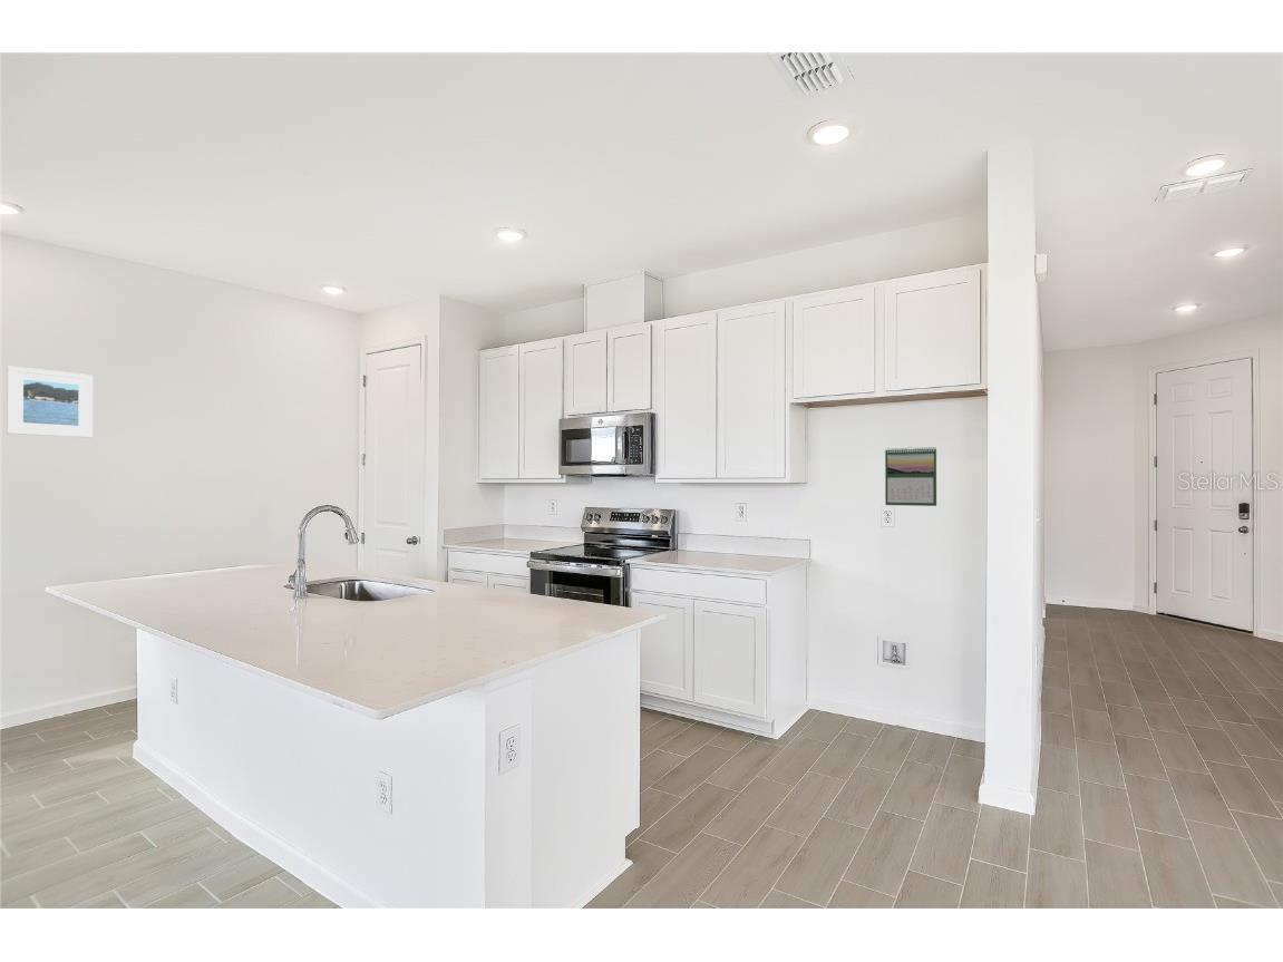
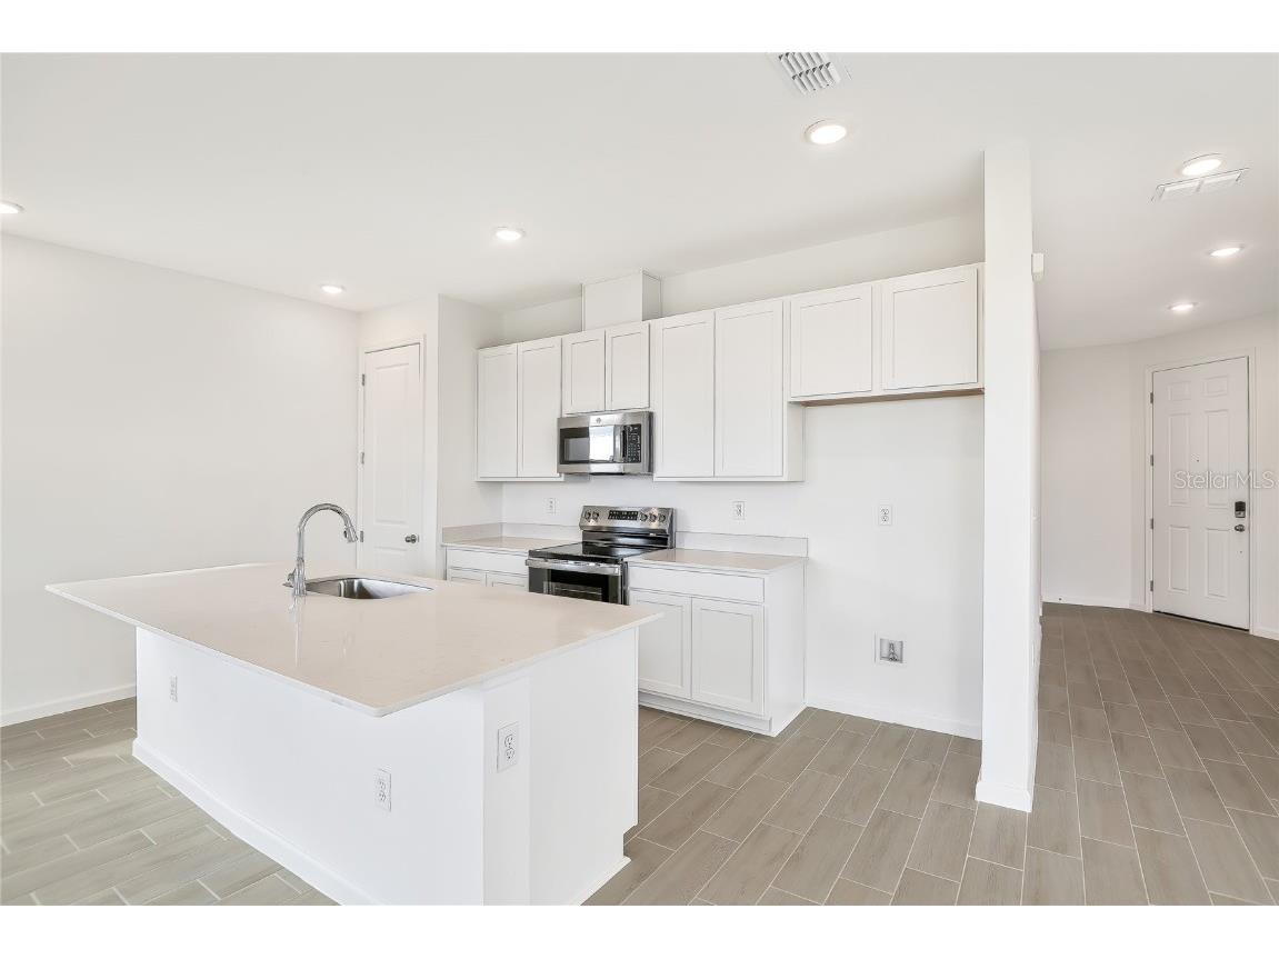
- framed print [6,365,94,438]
- calendar [884,446,937,507]
